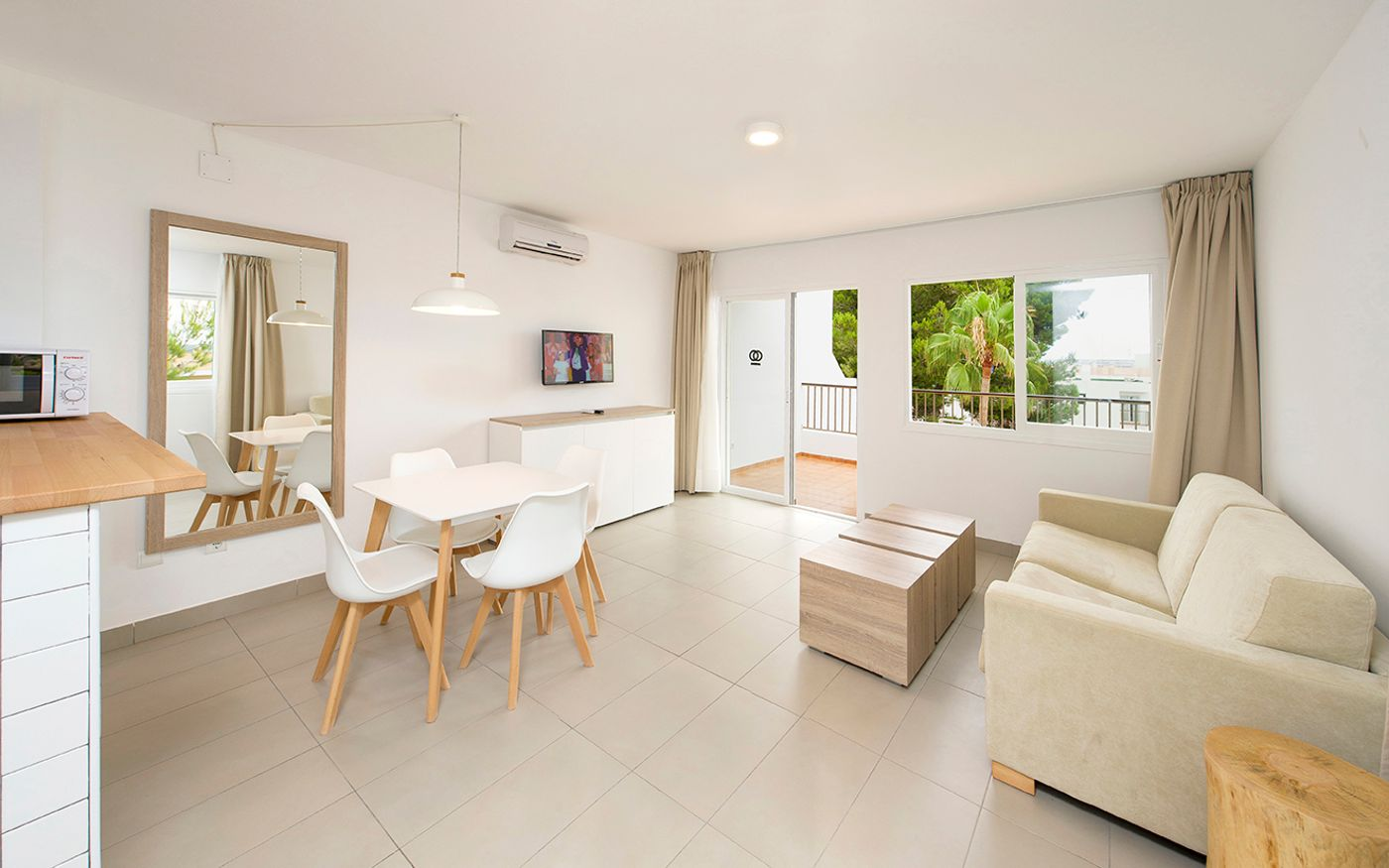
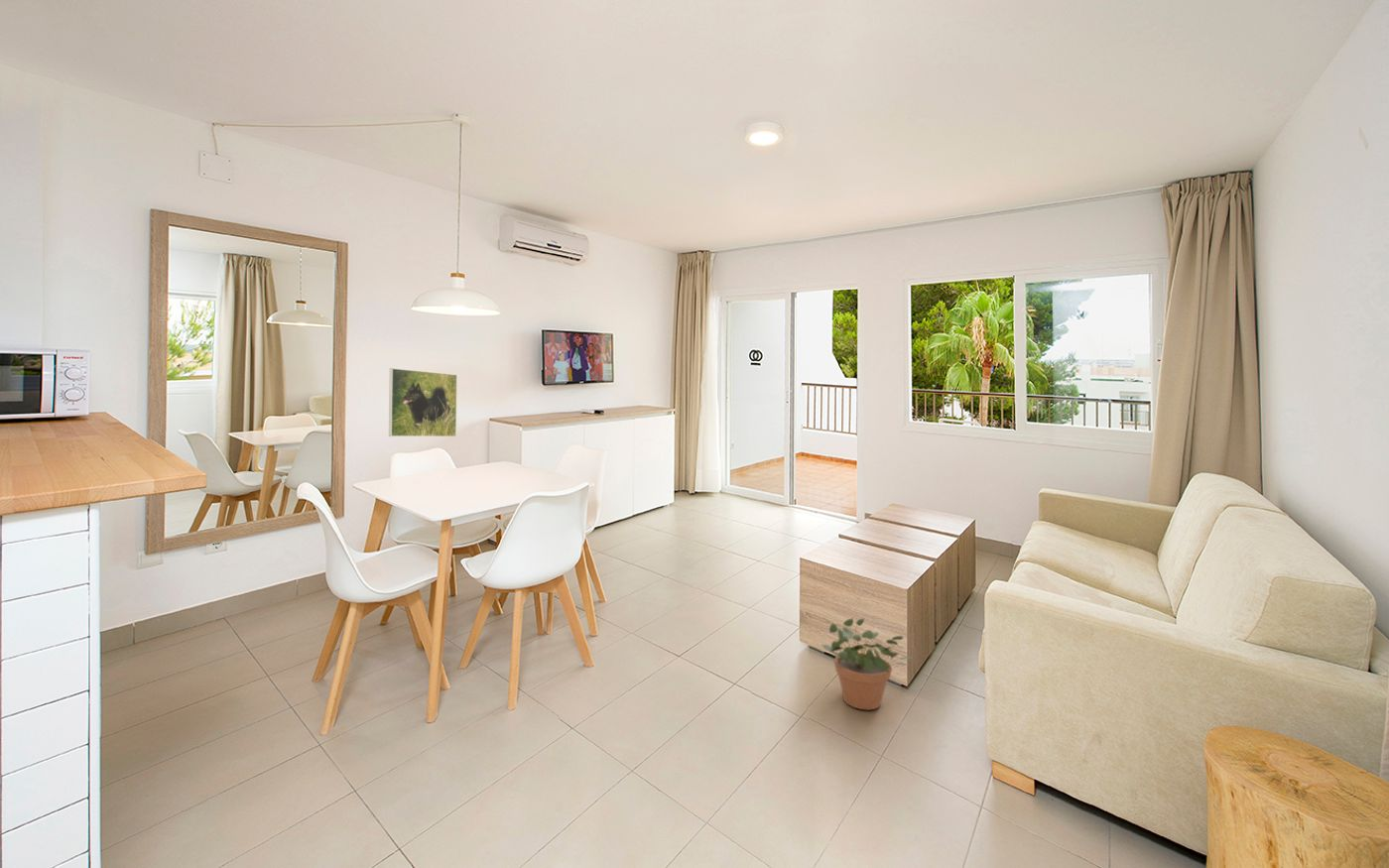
+ potted plant [821,617,915,711]
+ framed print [388,367,458,437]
